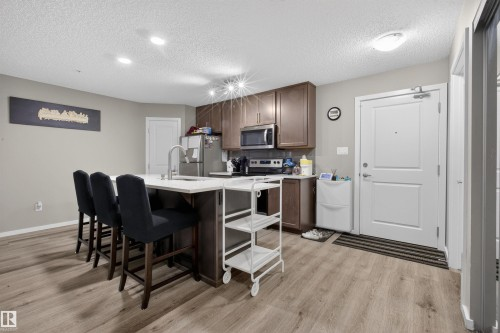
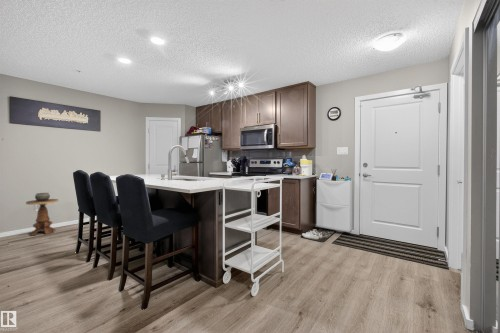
+ side table [25,192,59,237]
